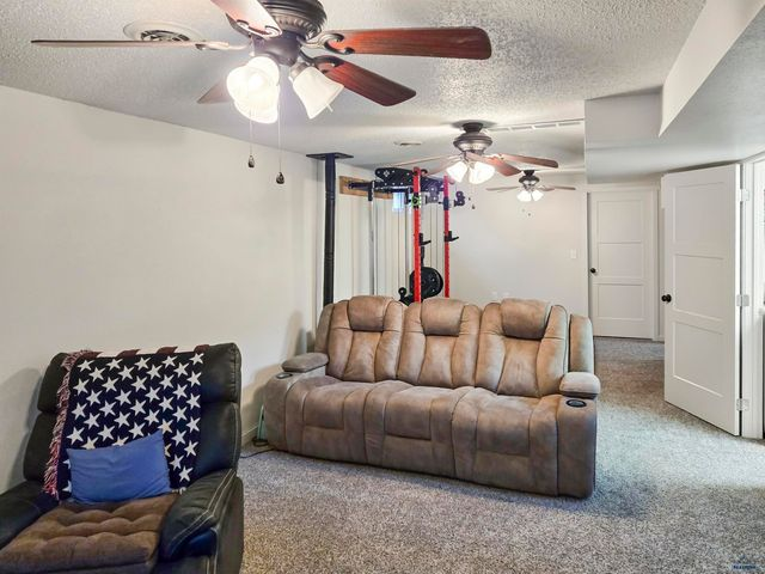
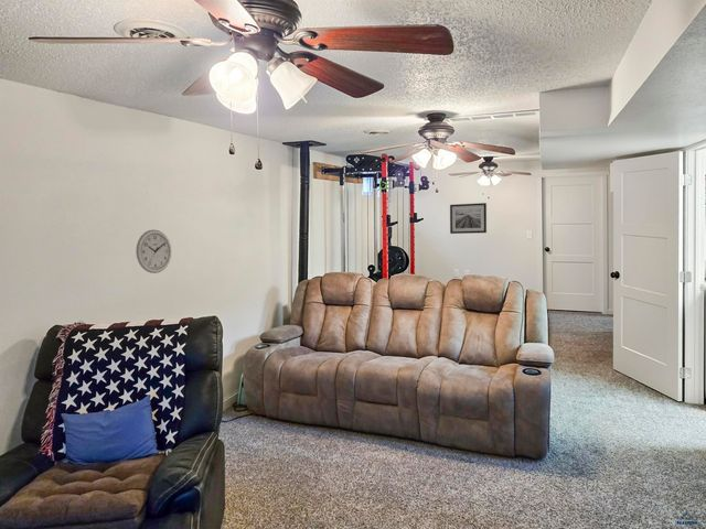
+ wall clock [135,228,172,274]
+ wall art [449,202,488,235]
